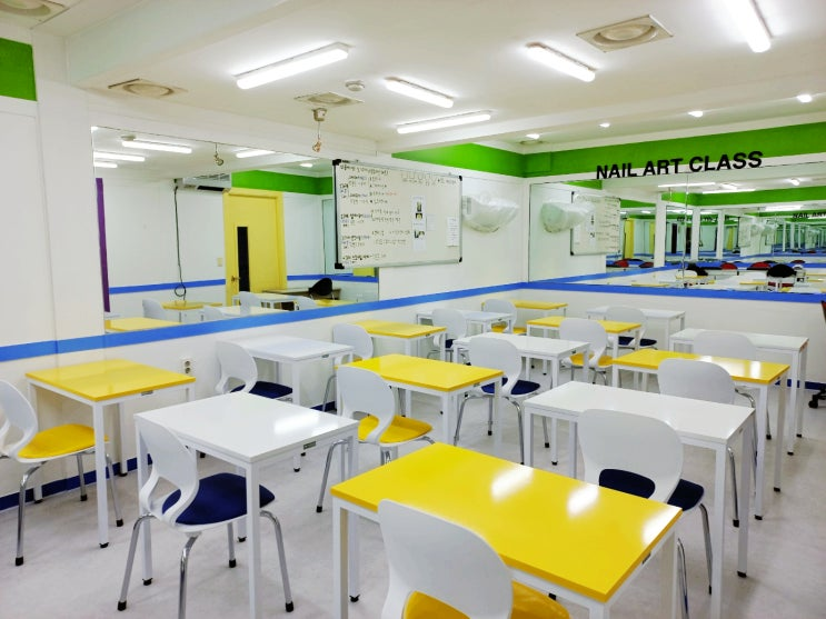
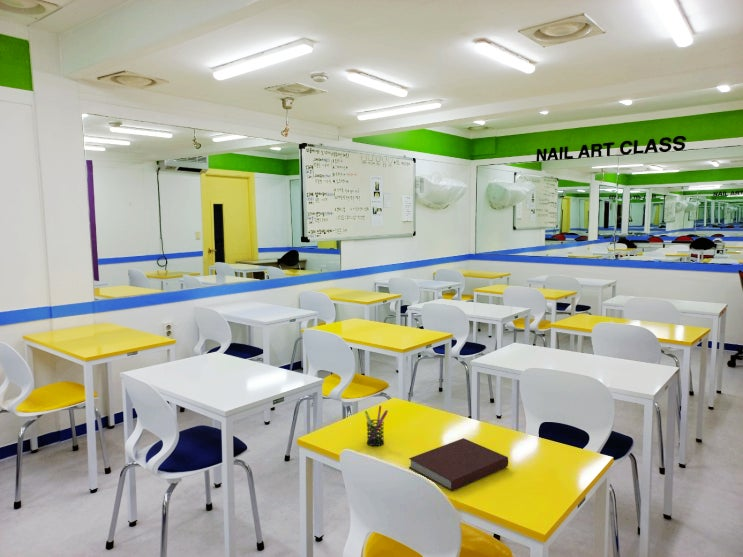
+ notebook [408,437,509,492]
+ pen holder [364,405,389,447]
